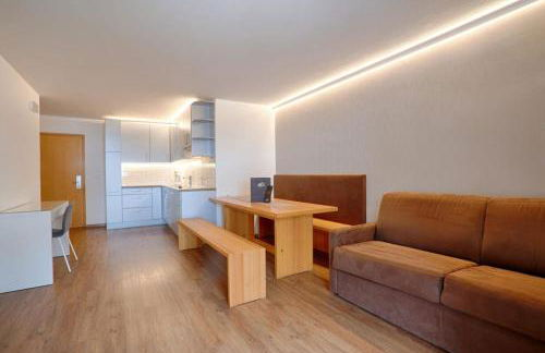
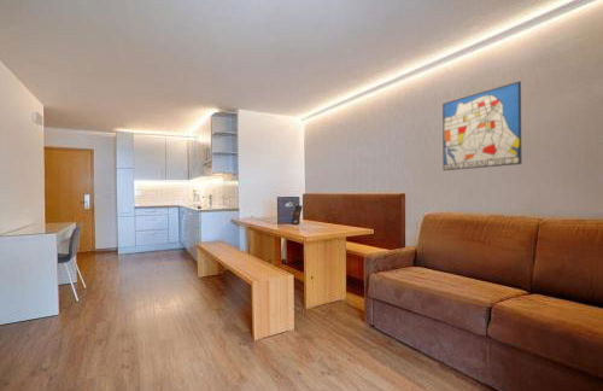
+ wall art [441,80,522,171]
